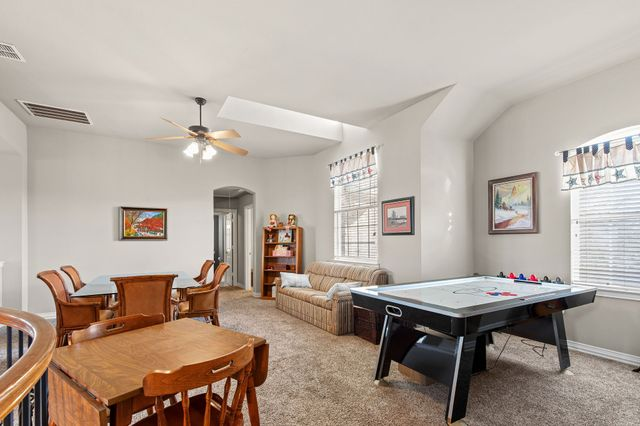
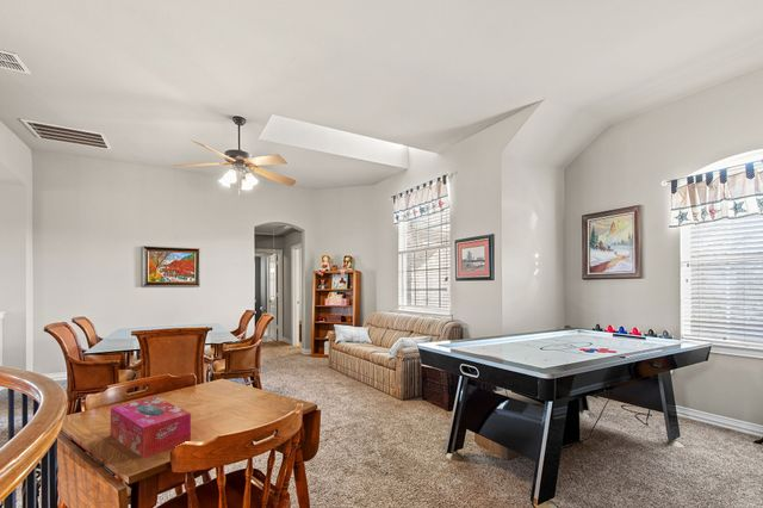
+ tissue box [110,395,192,459]
